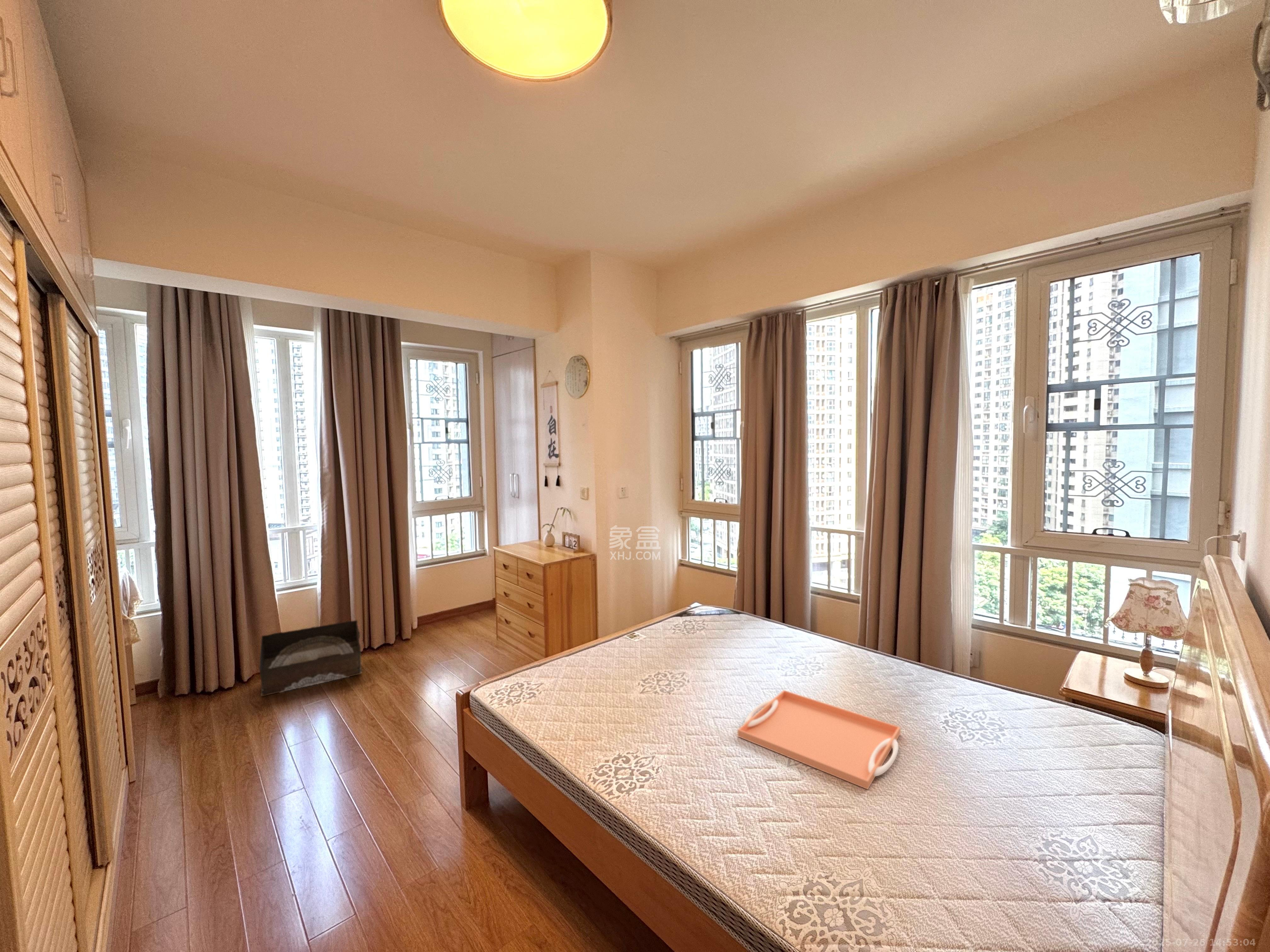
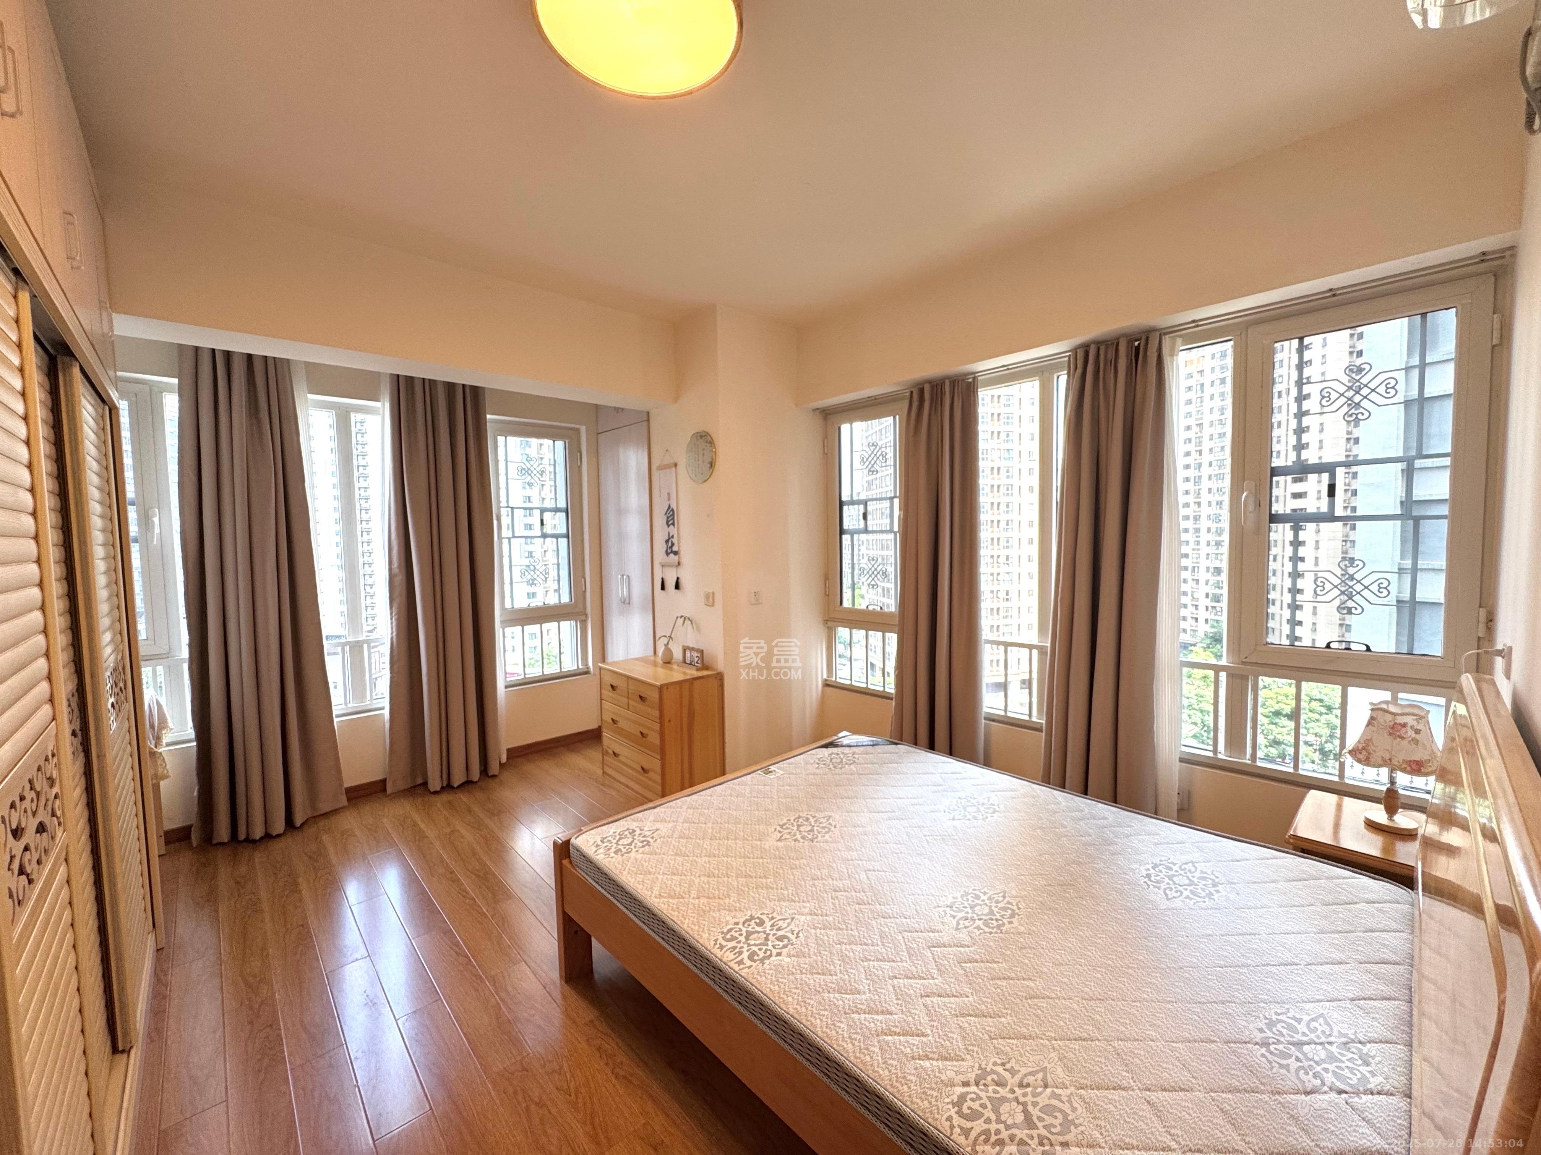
- serving tray [737,690,901,790]
- storage bin [259,620,363,697]
